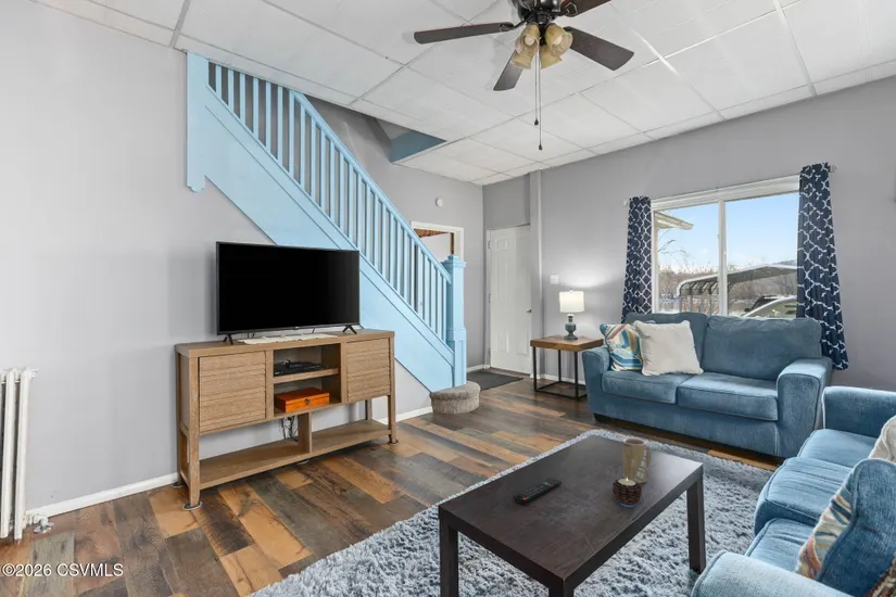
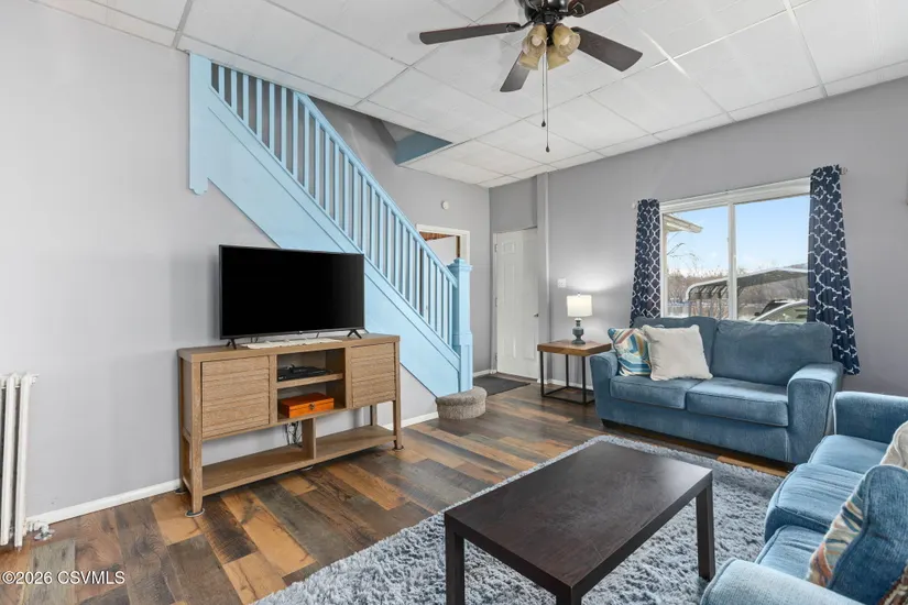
- mug [621,437,652,484]
- candle [611,478,643,508]
- remote control [513,477,563,505]
